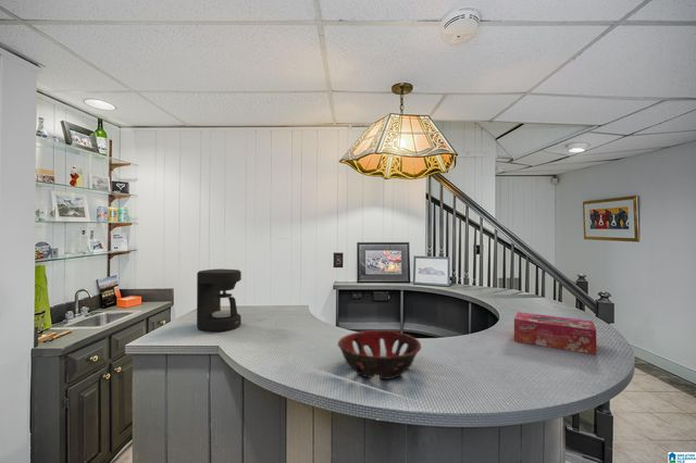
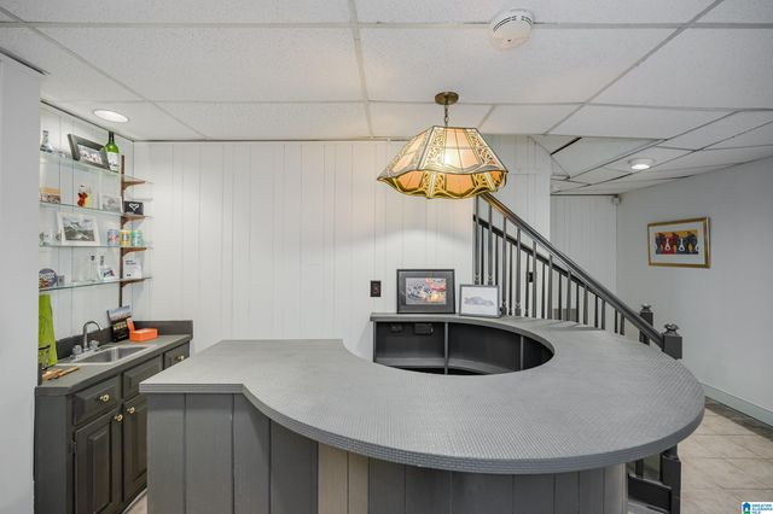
- tissue box [513,311,598,355]
- coffee maker [196,267,243,333]
- decorative bowl [337,329,422,380]
